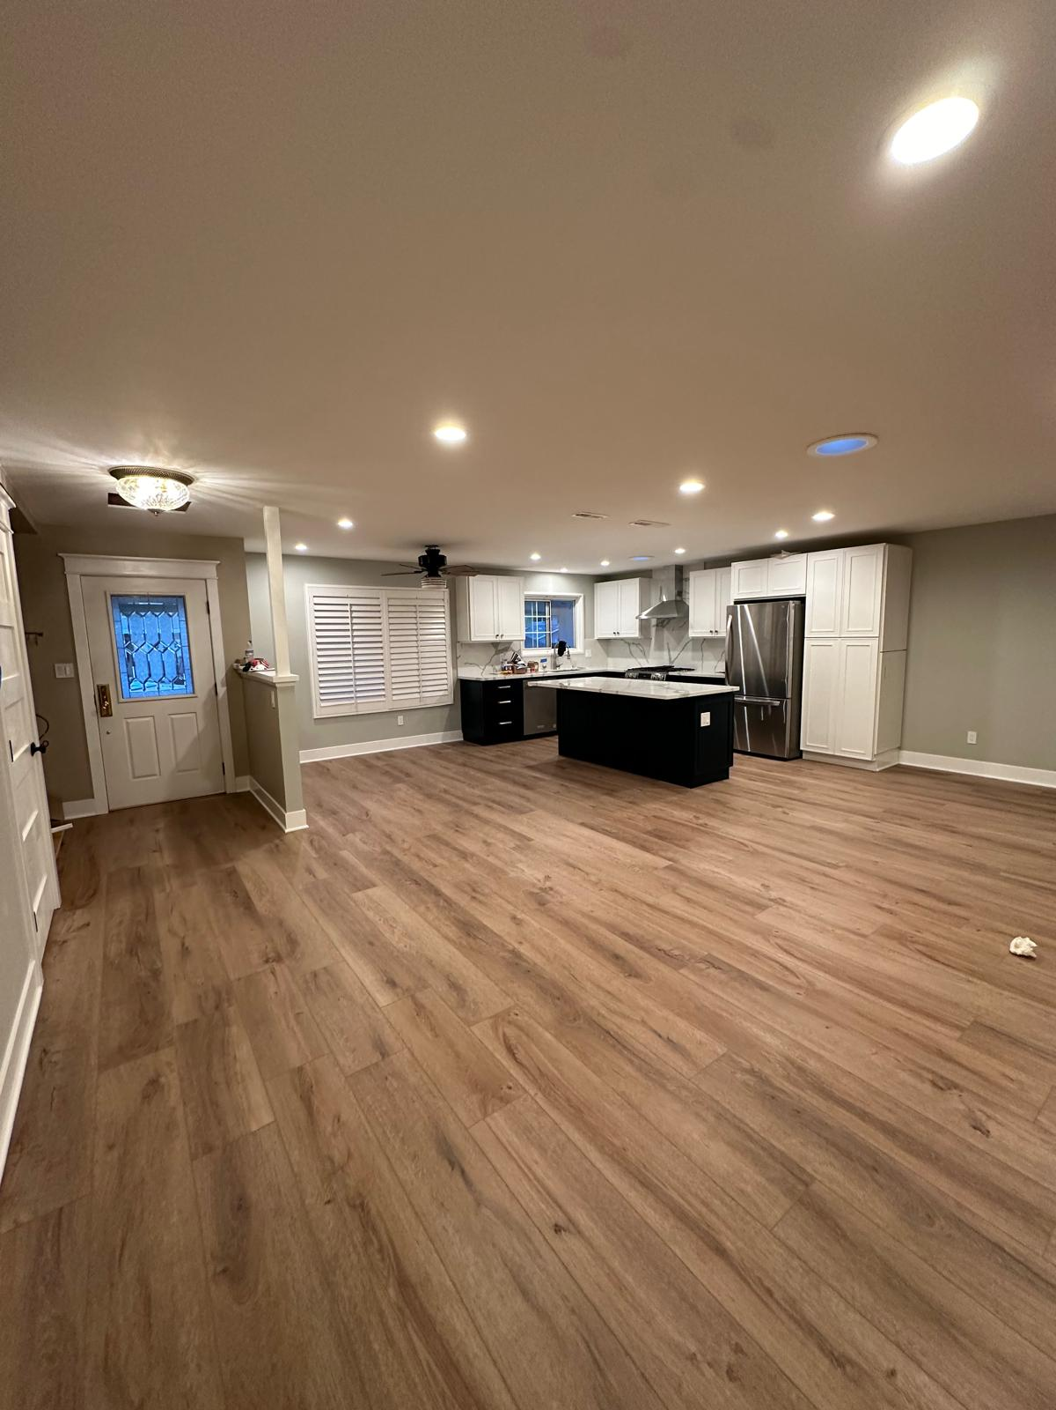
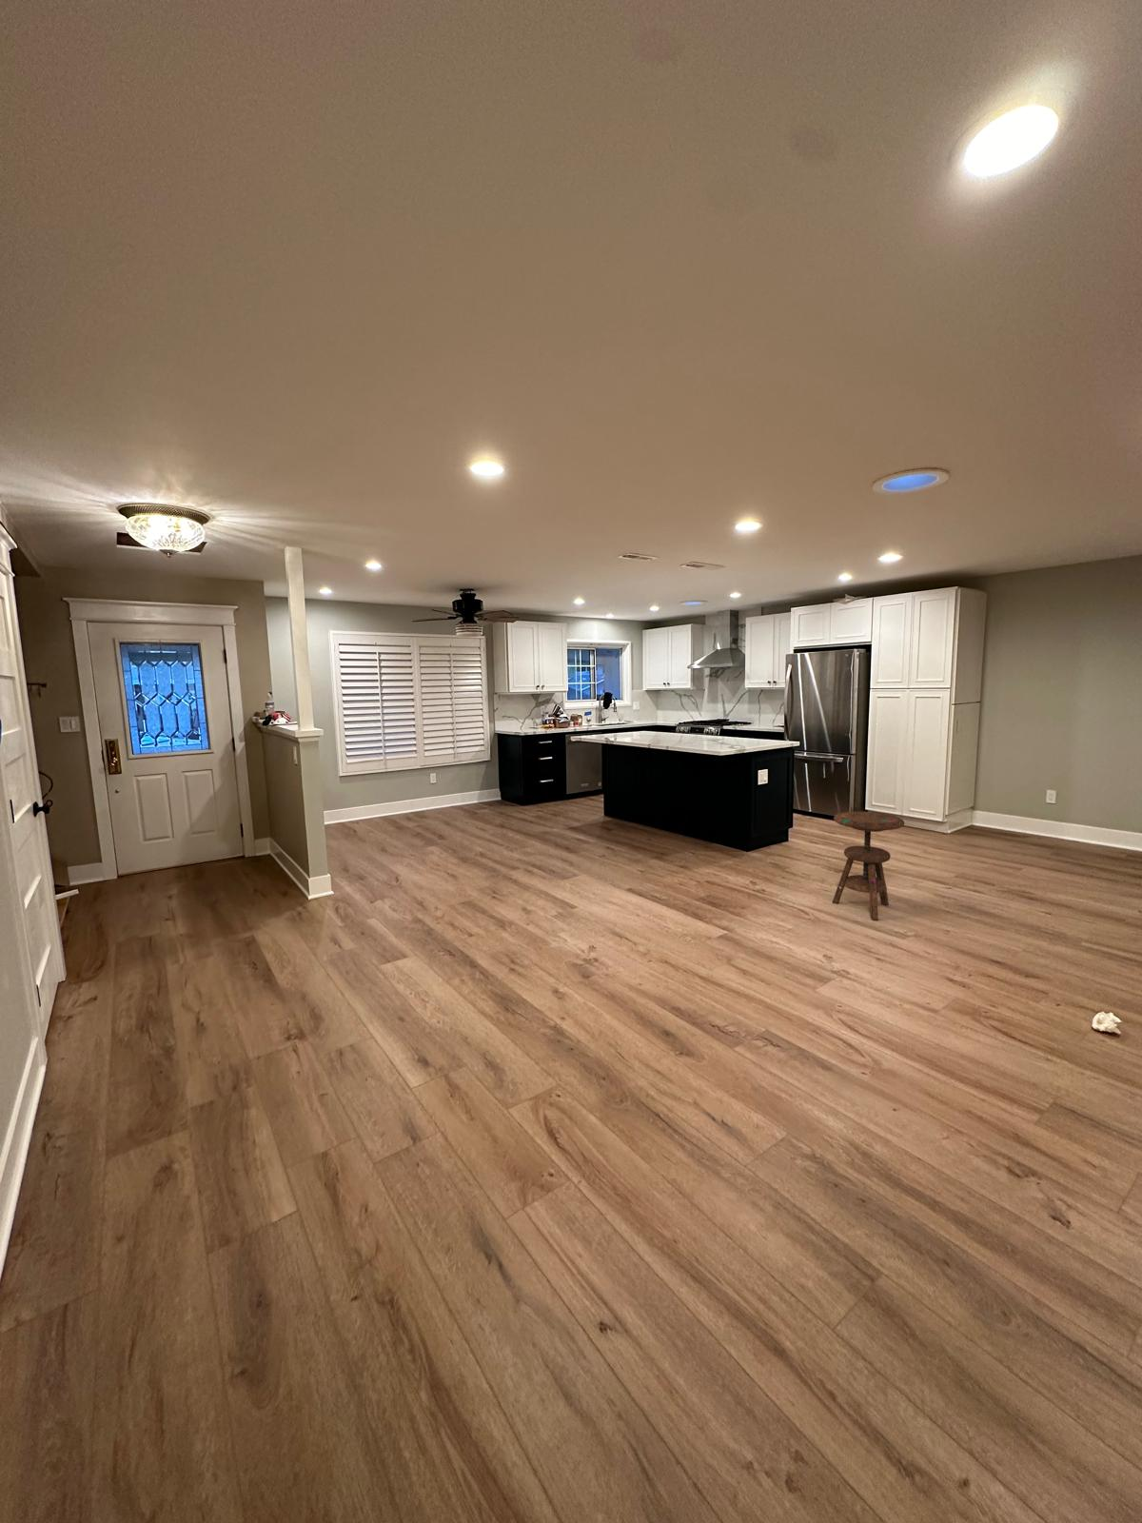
+ side table [831,811,904,921]
